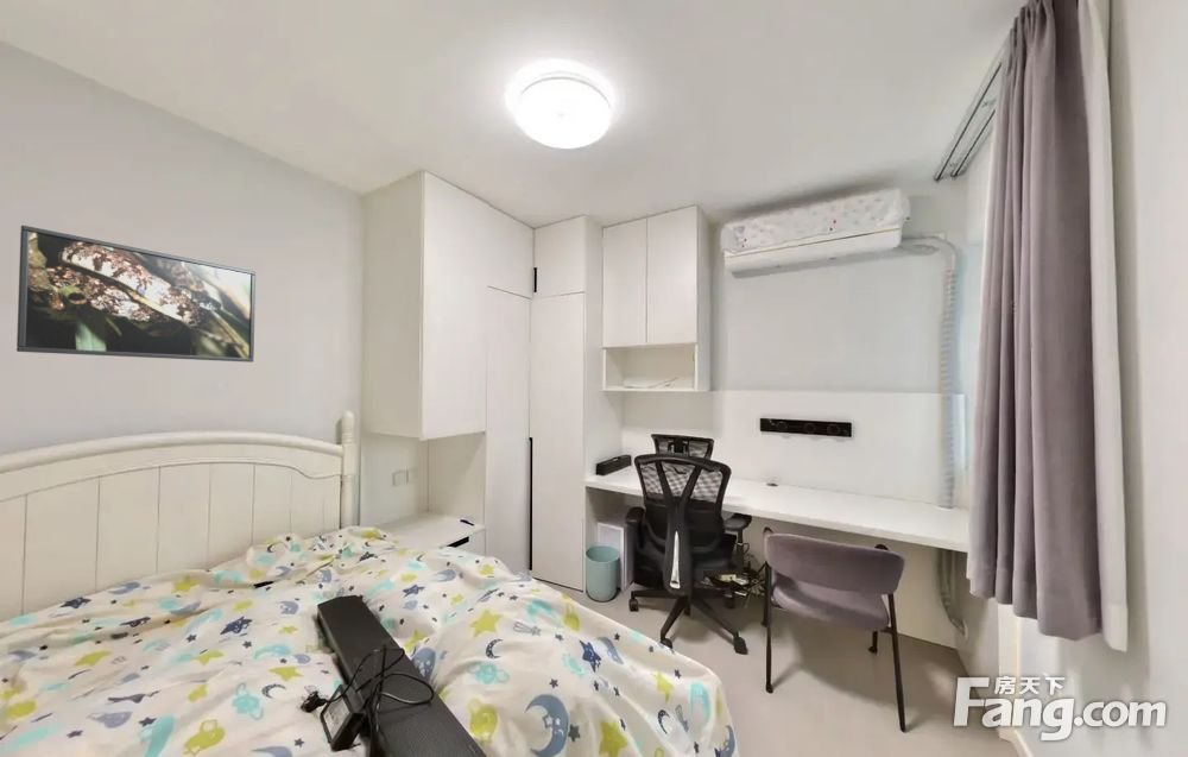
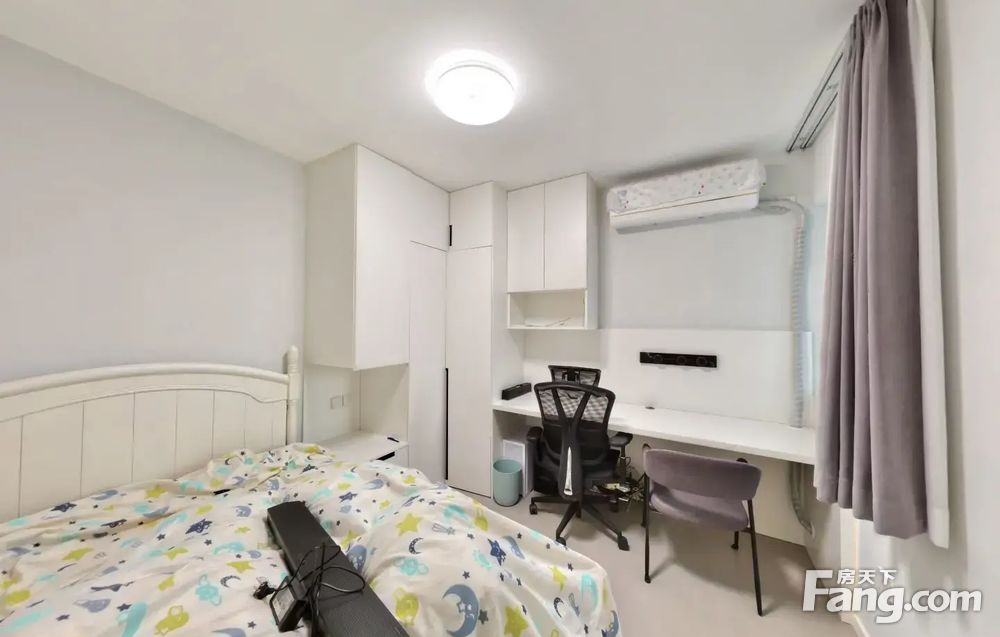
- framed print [15,225,257,364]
